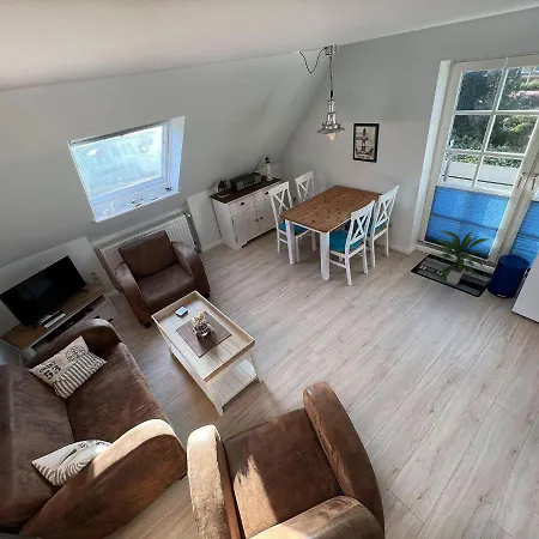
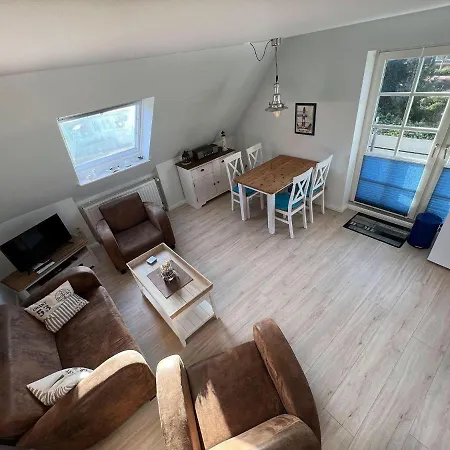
- indoor plant [436,230,491,286]
